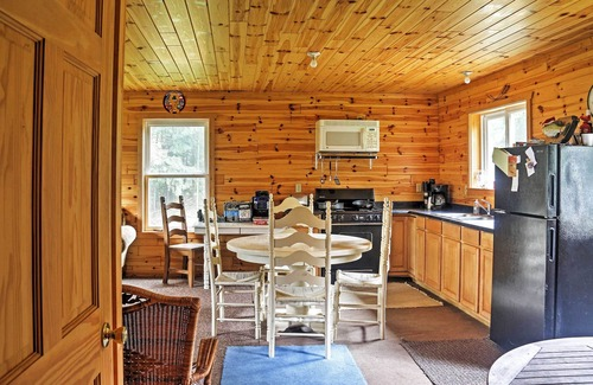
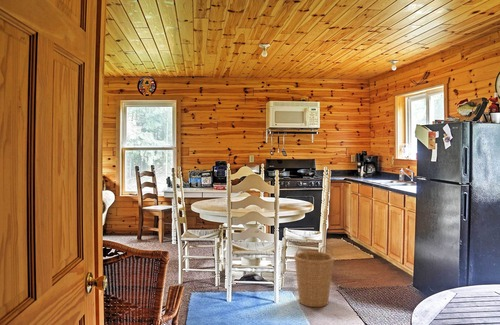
+ basket [293,245,335,308]
